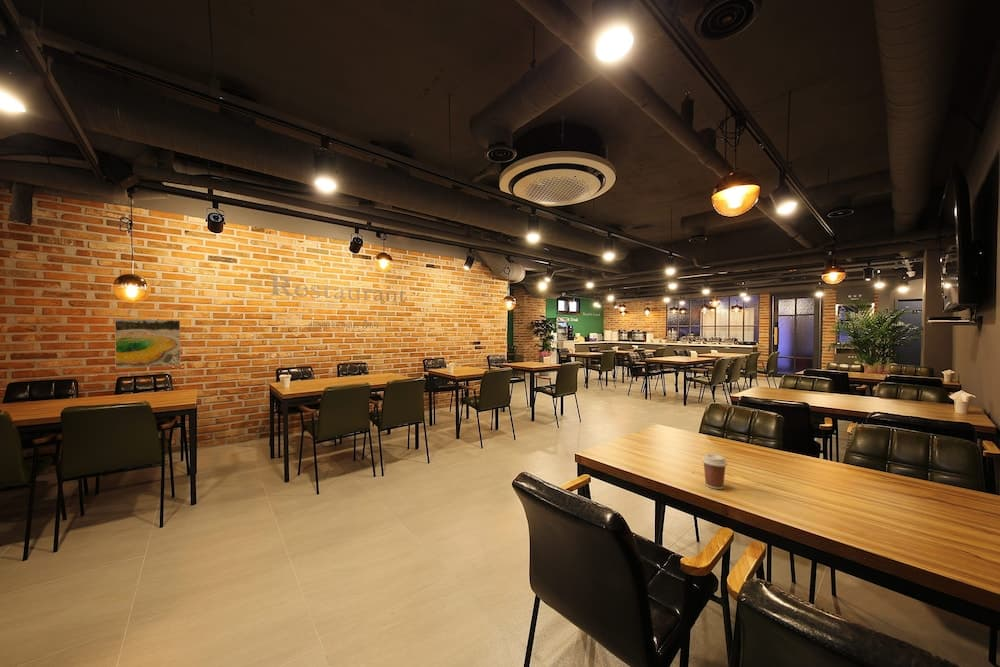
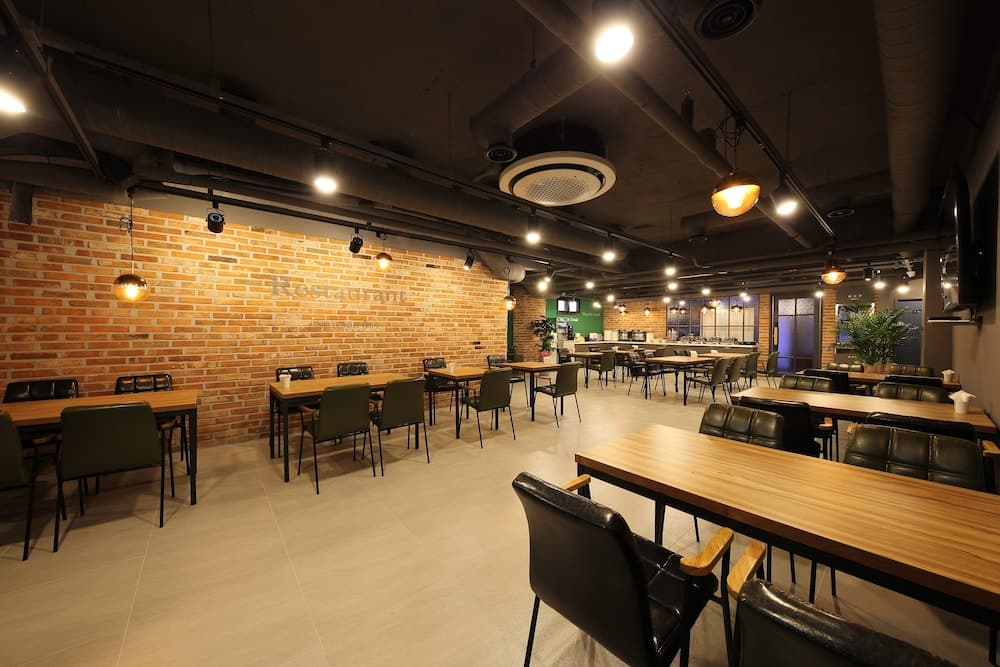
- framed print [114,318,182,370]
- coffee cup [701,453,728,490]
